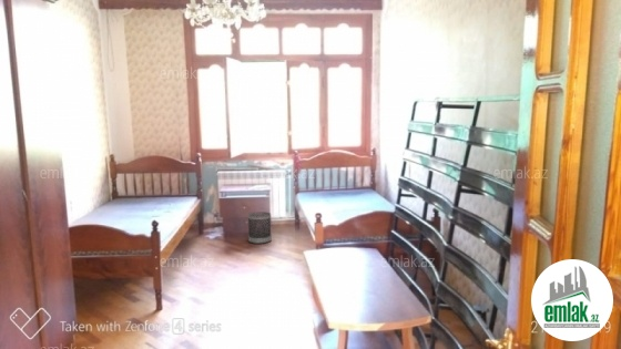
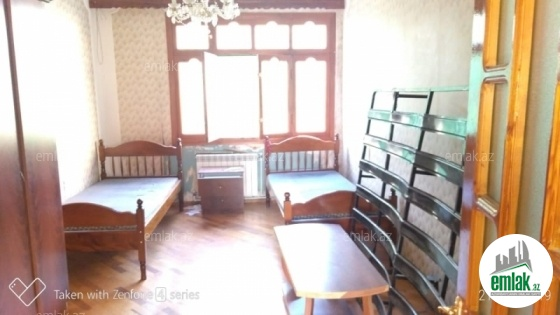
- wastebasket [247,211,273,245]
